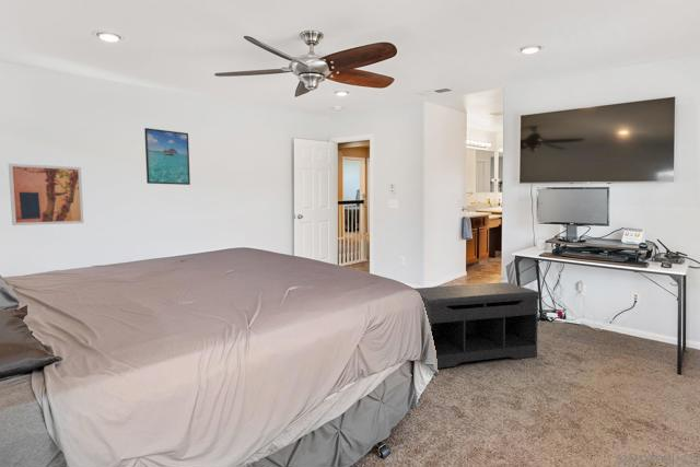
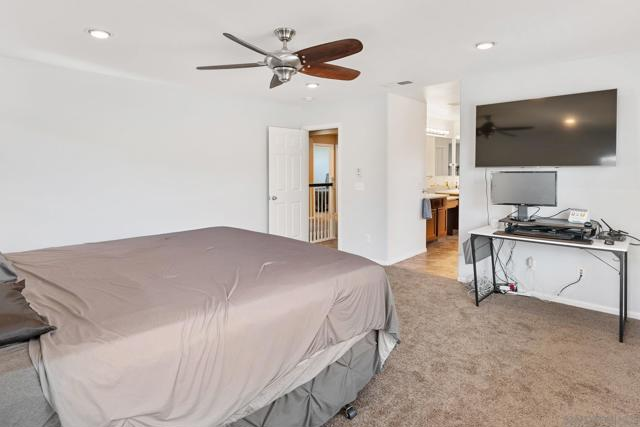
- bench [413,281,540,370]
- wall art [8,163,84,226]
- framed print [143,127,191,186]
